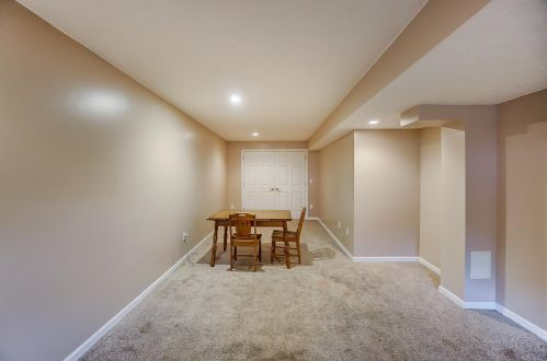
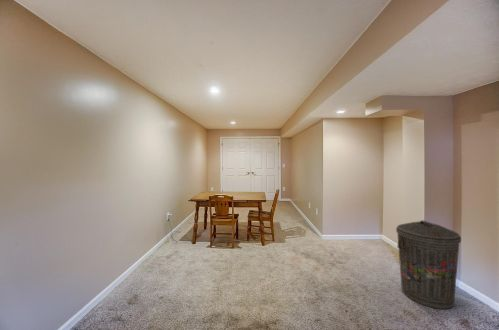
+ trash can [395,219,462,310]
